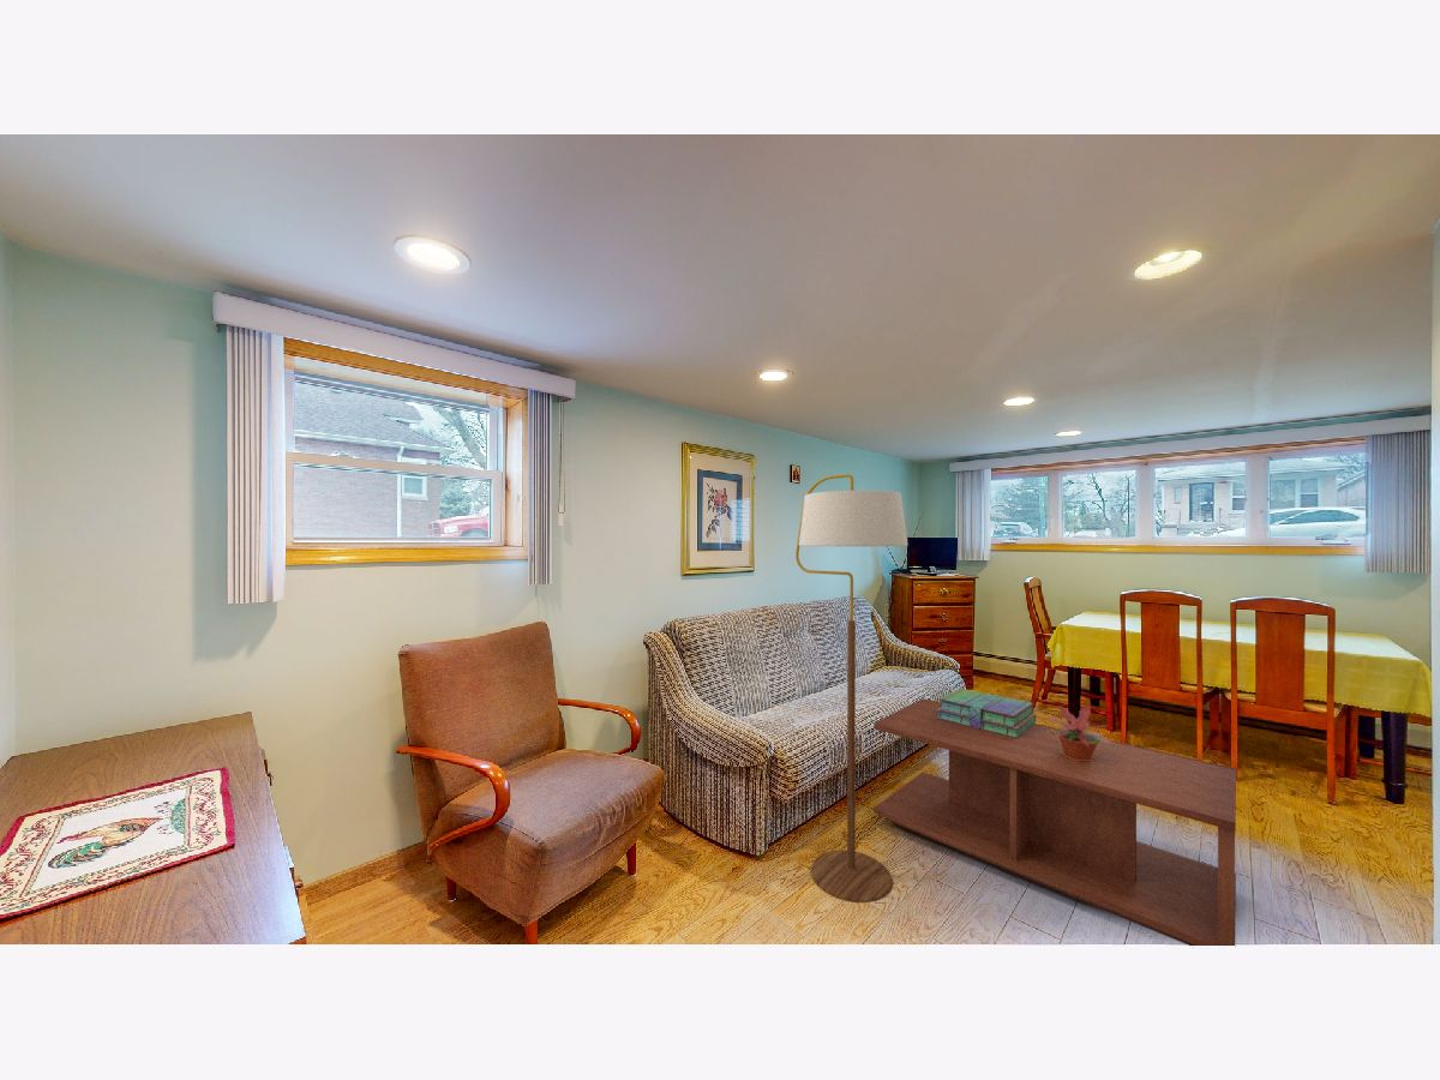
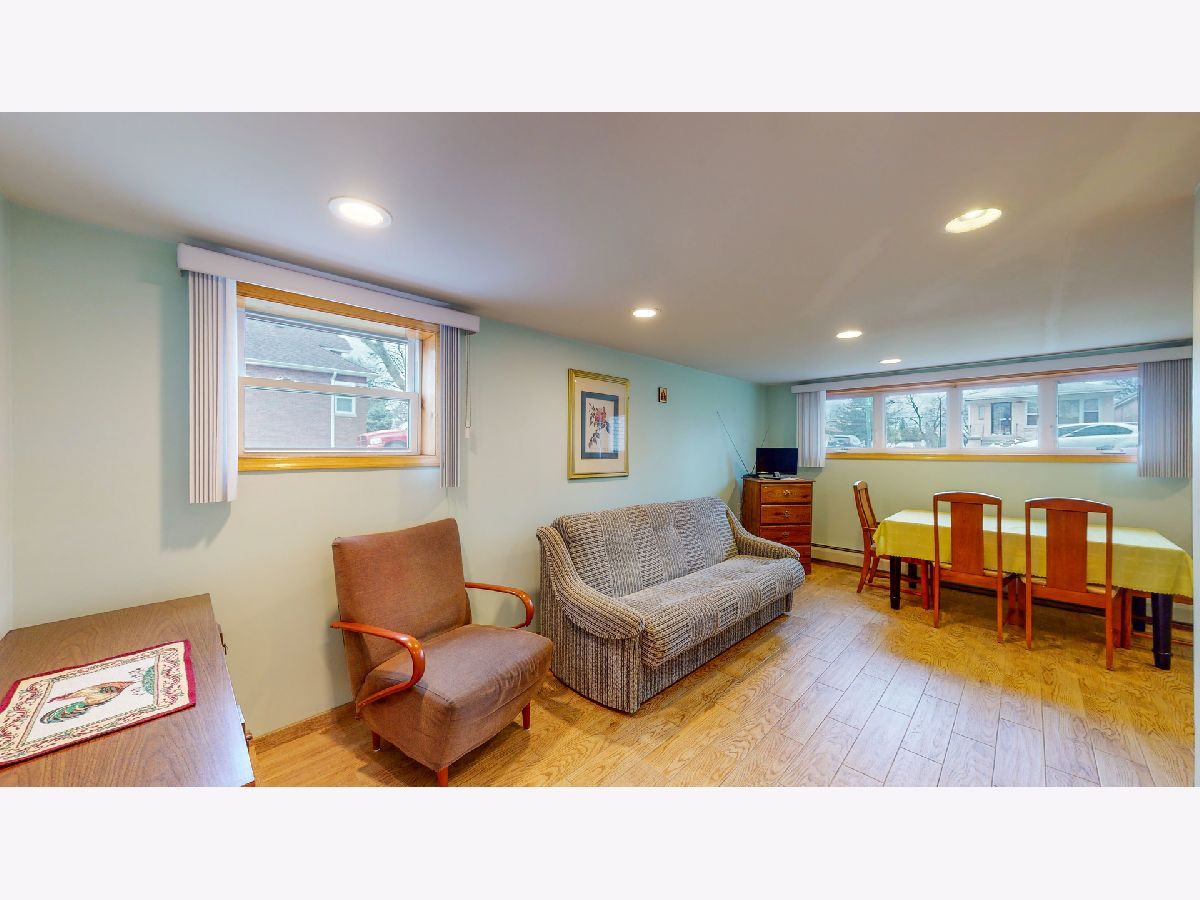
- potted plant [1044,703,1114,761]
- stack of books [937,688,1037,738]
- floor lamp [794,473,908,904]
- coffee table [872,697,1237,947]
